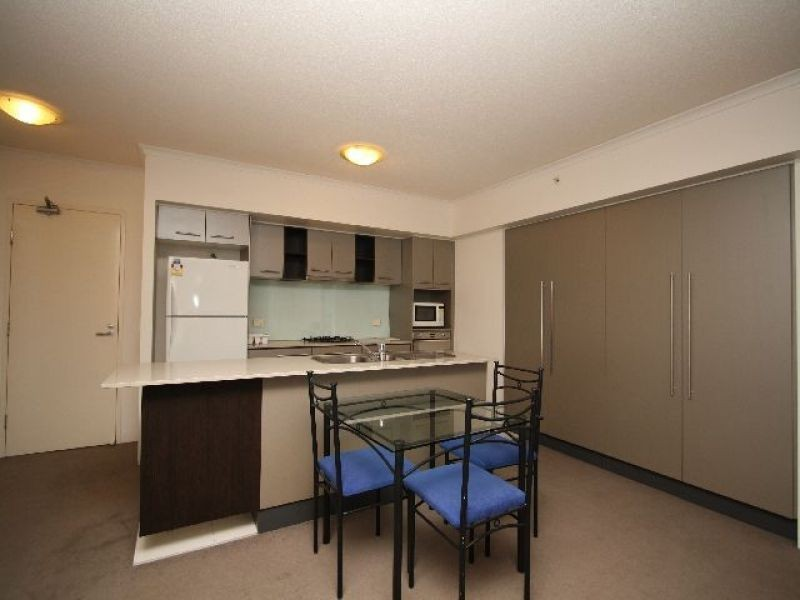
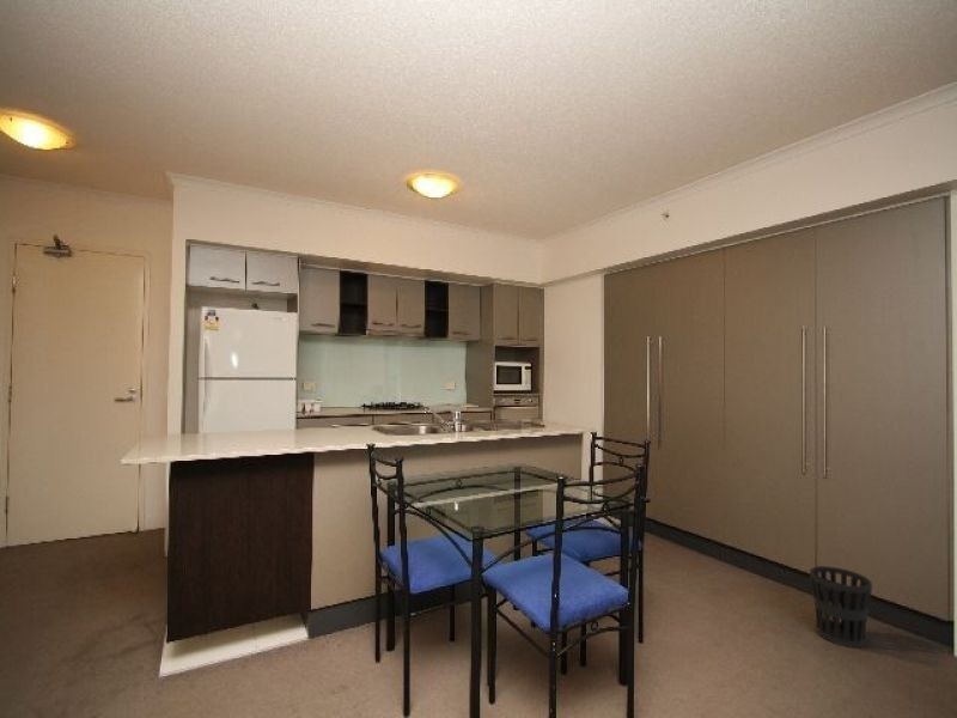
+ wastebasket [809,565,873,649]
